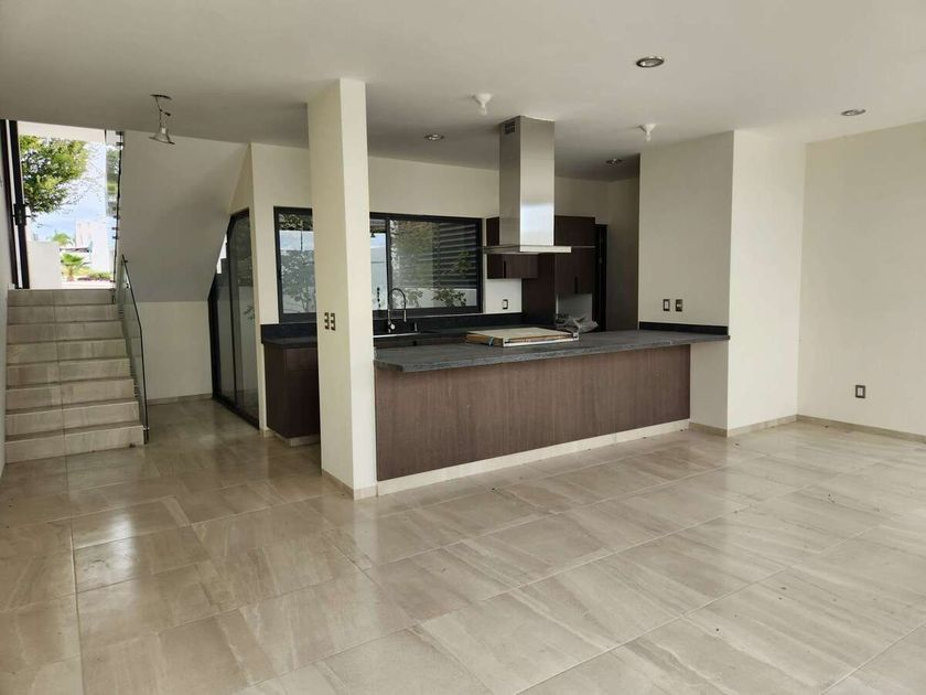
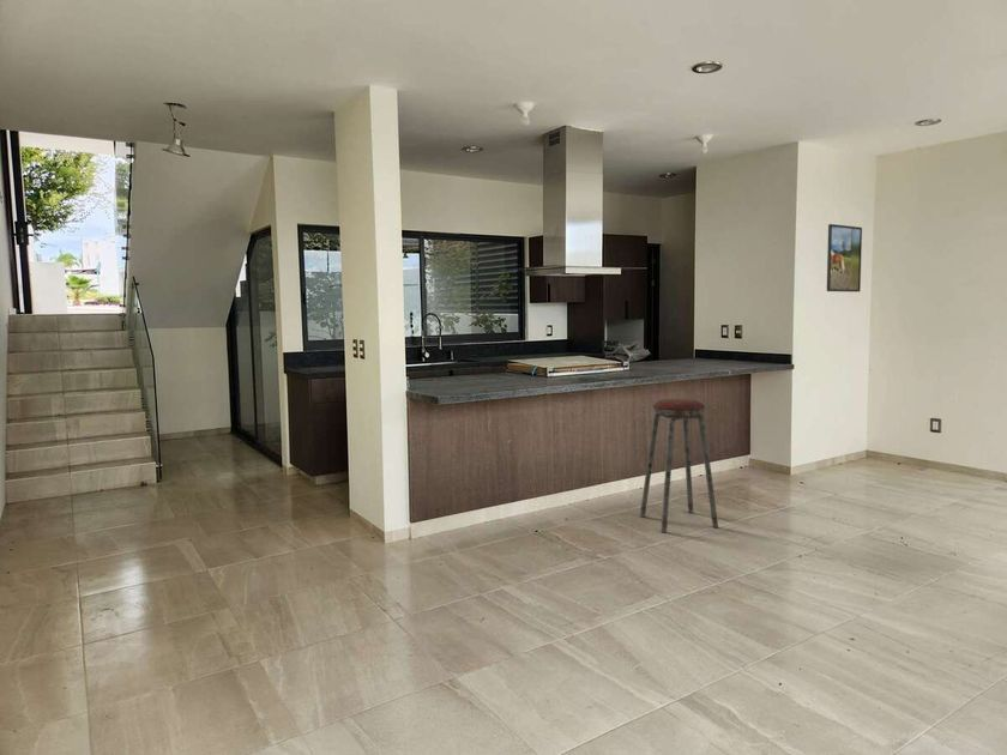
+ music stool [639,398,719,533]
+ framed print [826,223,863,292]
